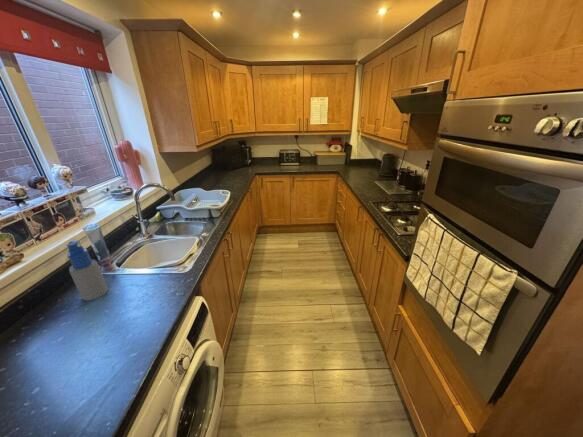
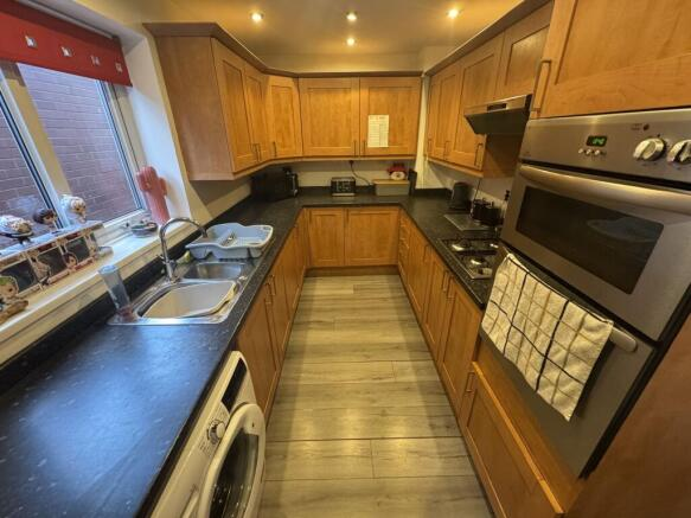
- spray bottle [66,239,109,302]
